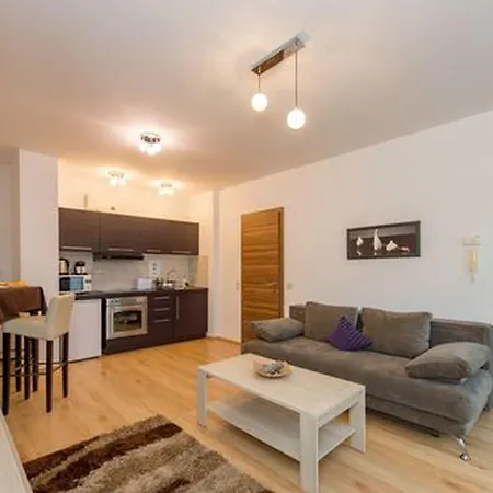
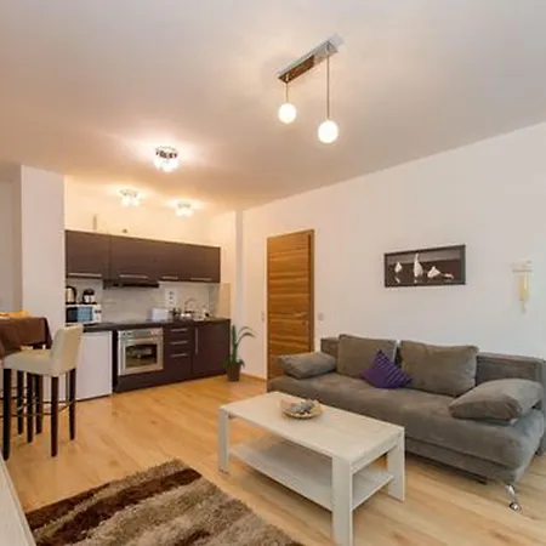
+ house plant [212,315,257,382]
